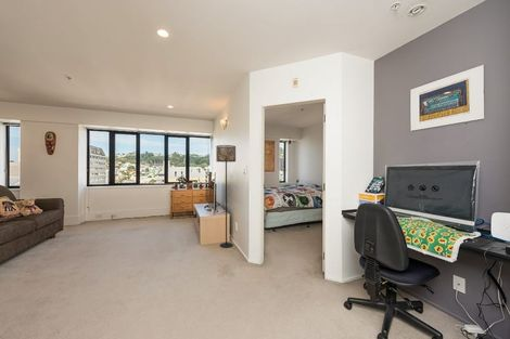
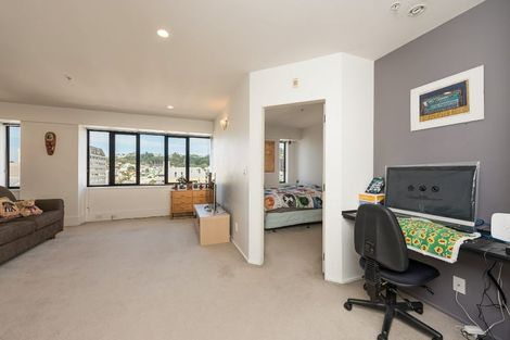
- floor lamp [215,144,237,249]
